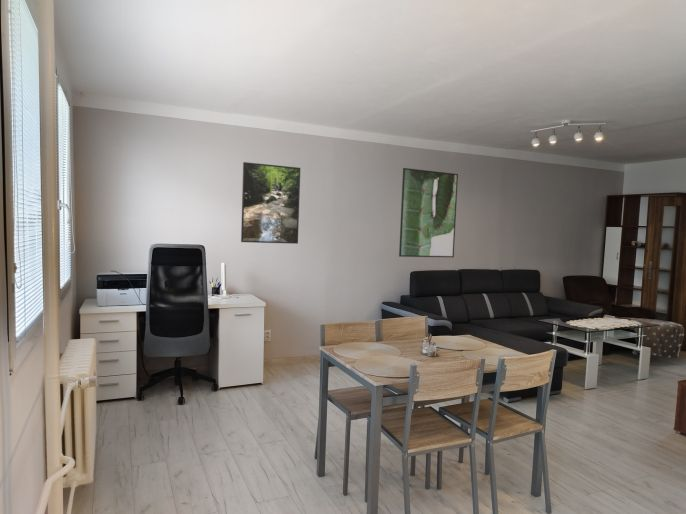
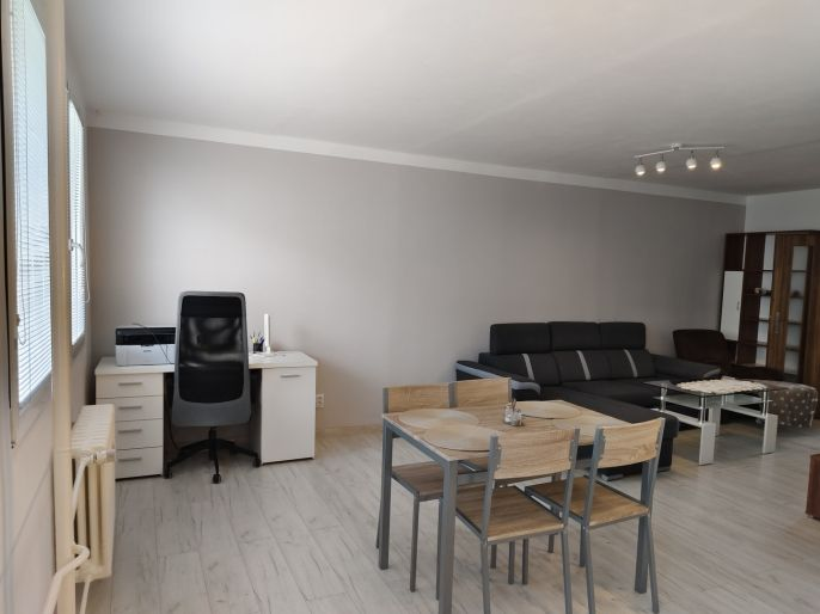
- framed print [398,167,459,258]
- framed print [240,161,301,245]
